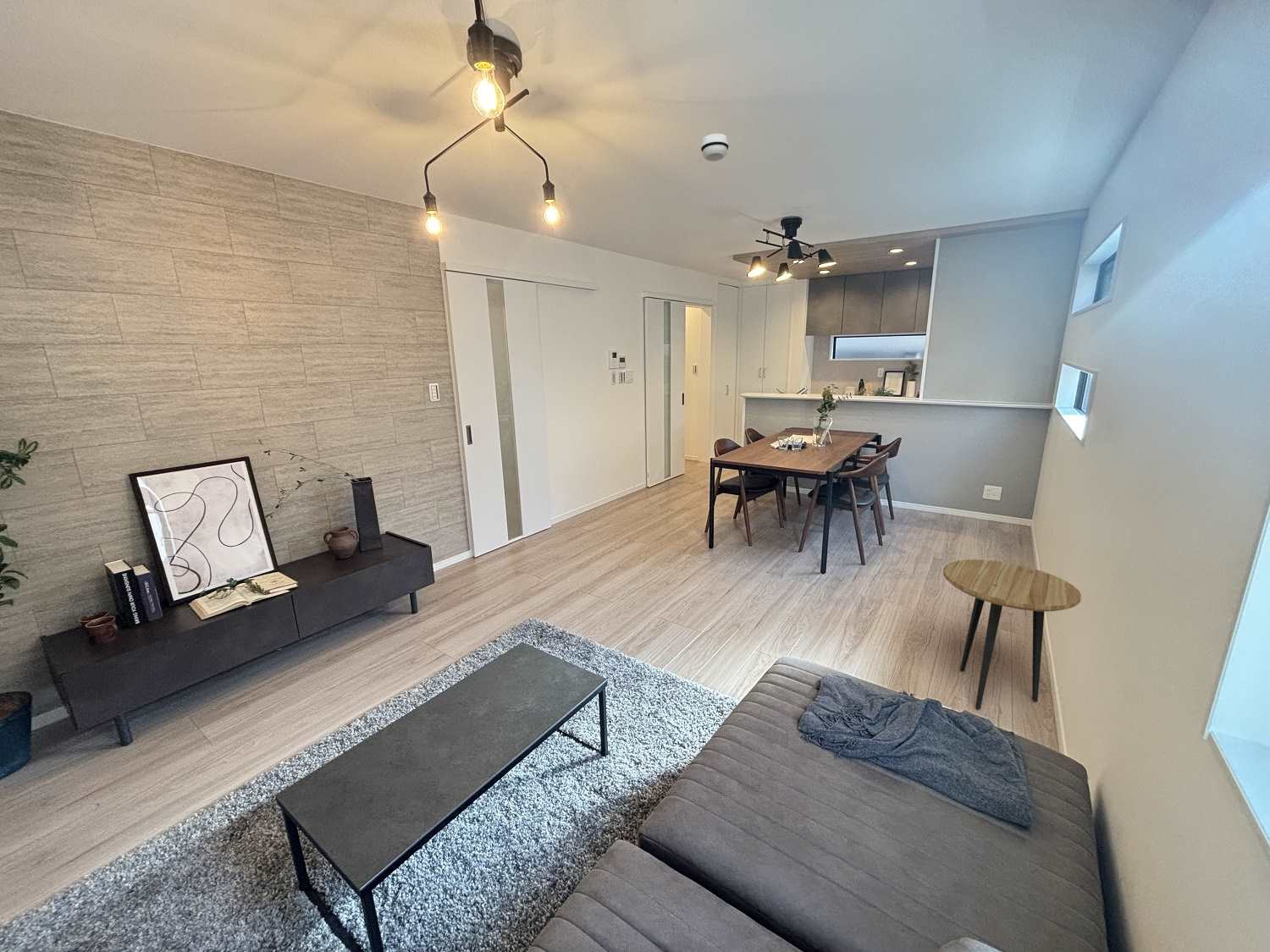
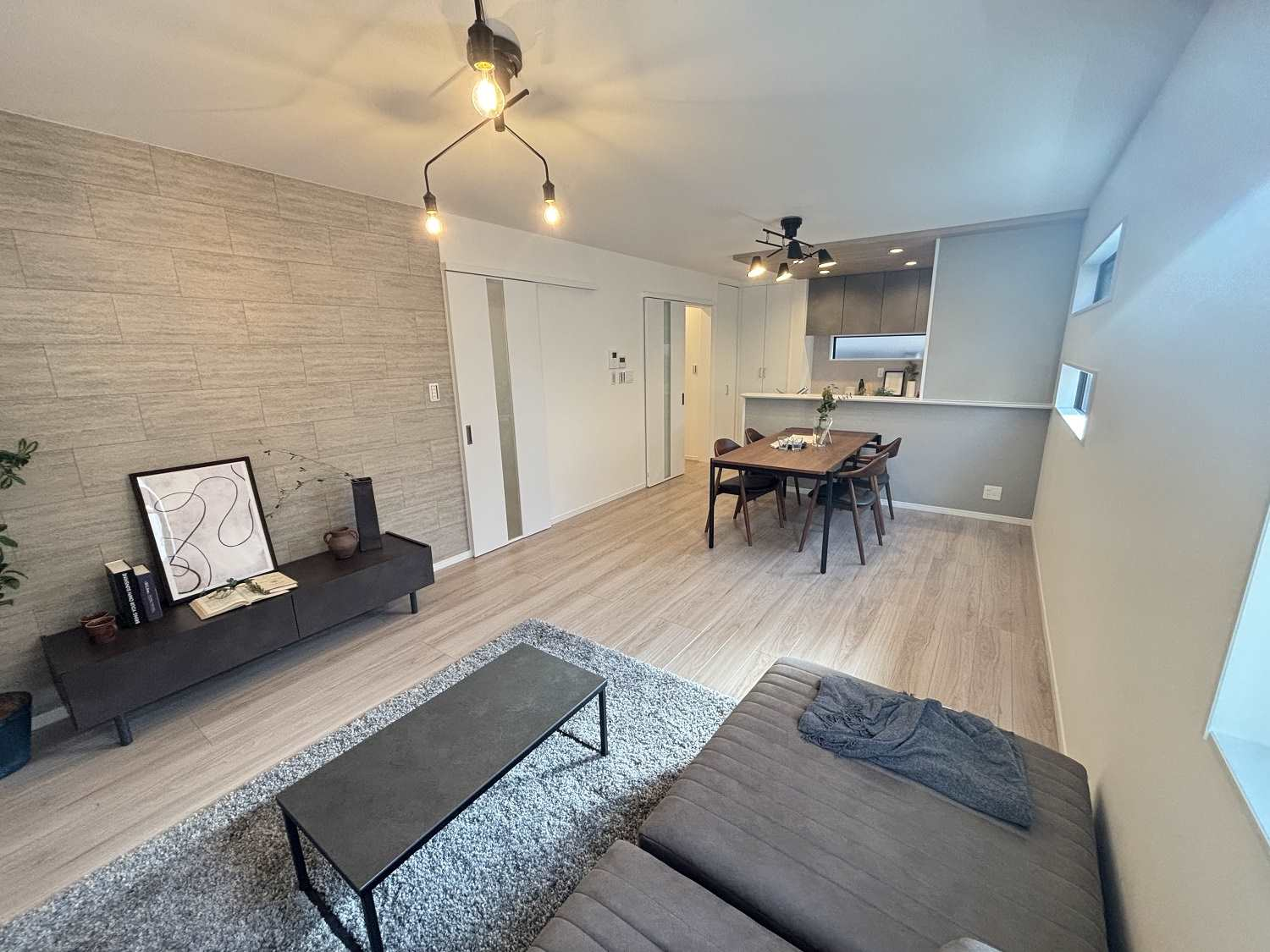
- smoke detector [700,133,730,162]
- side table [942,559,1082,710]
